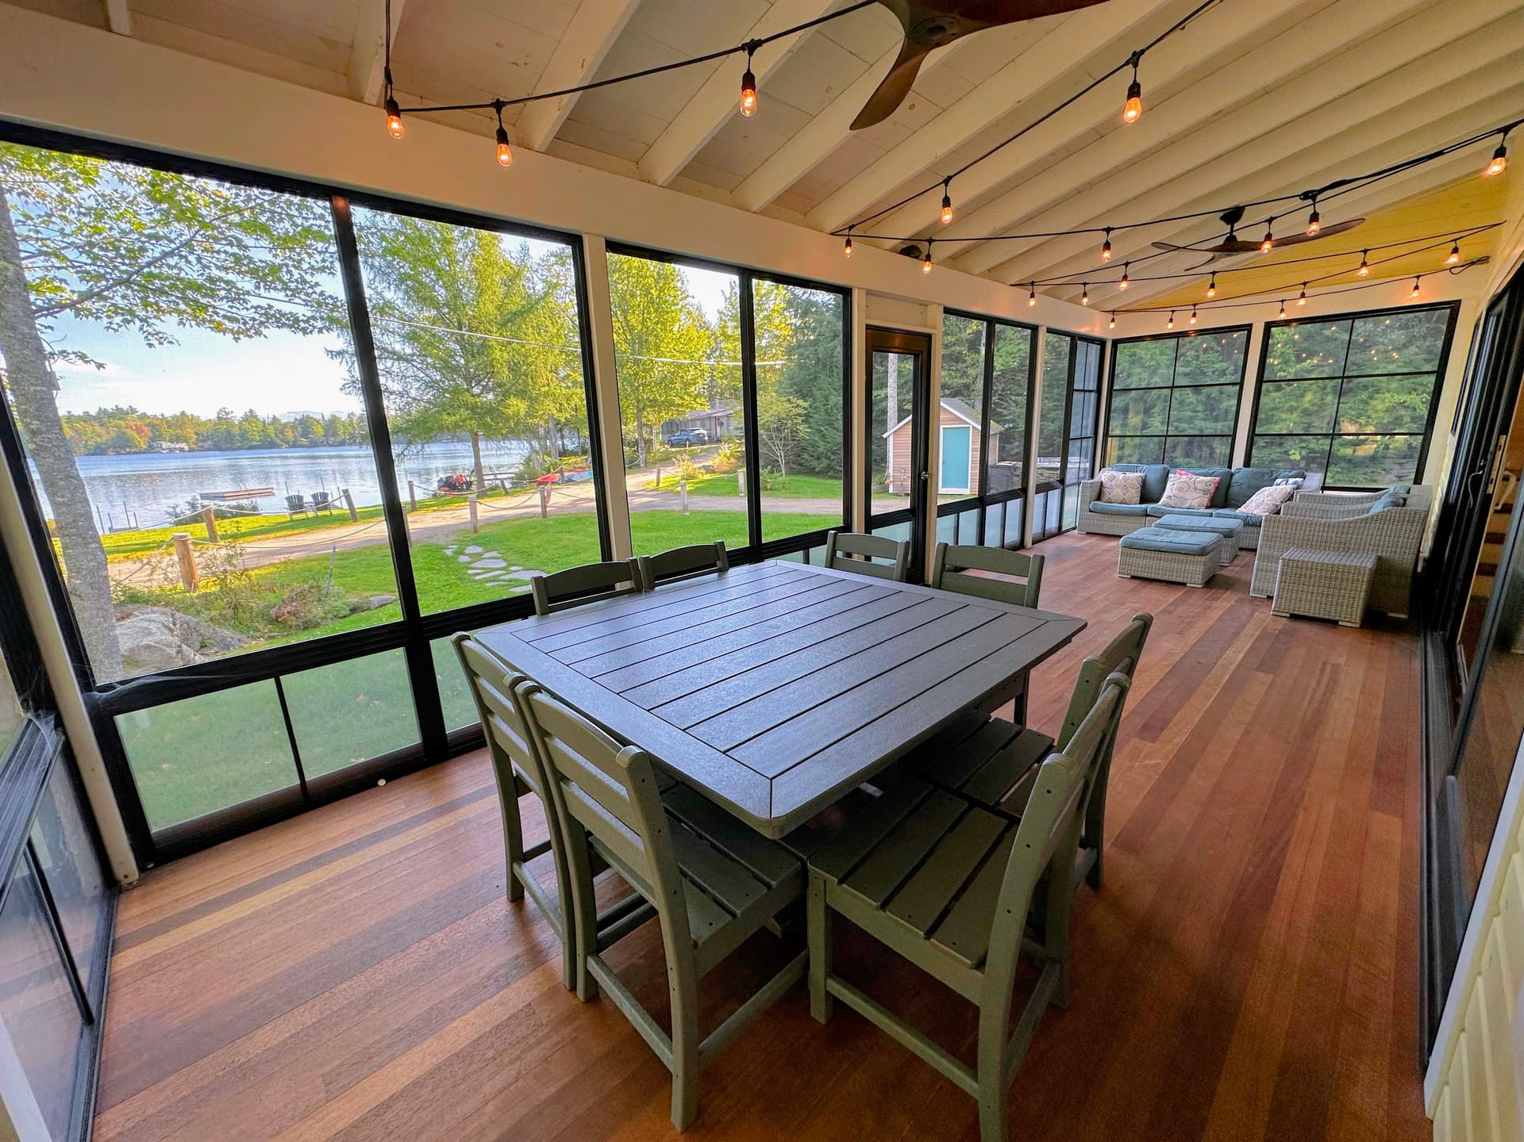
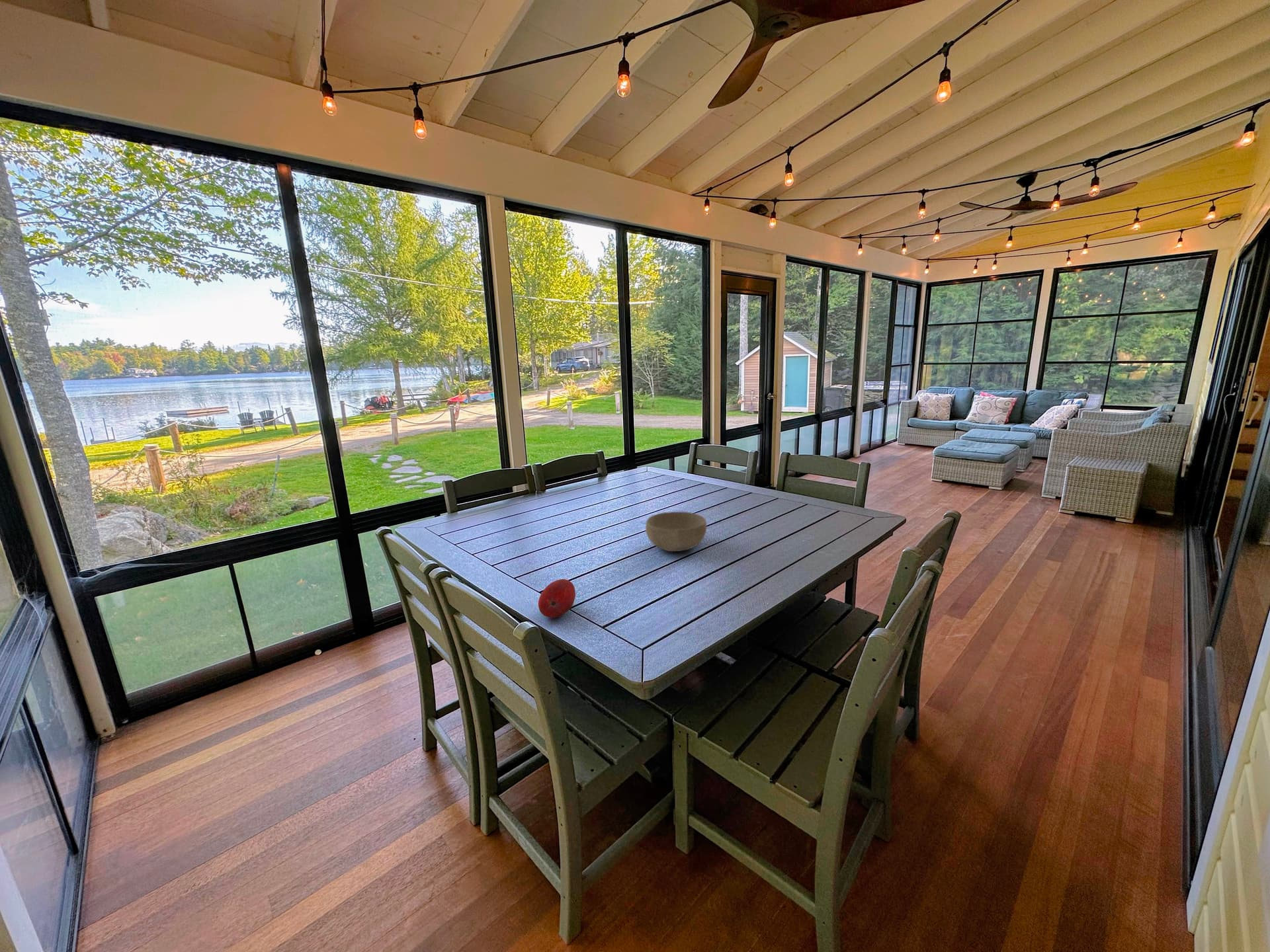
+ fruit [538,578,576,618]
+ bowl [645,511,707,552]
